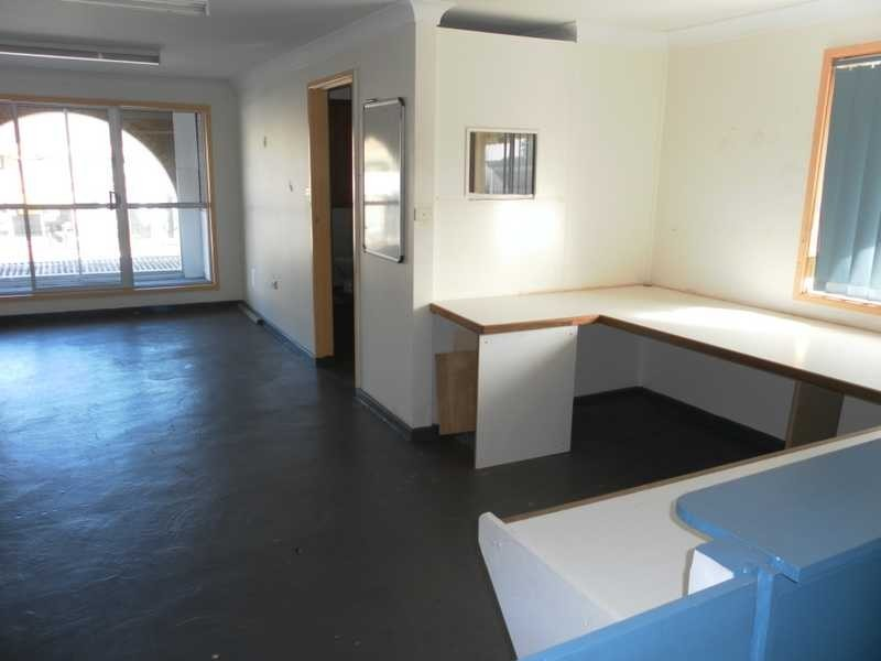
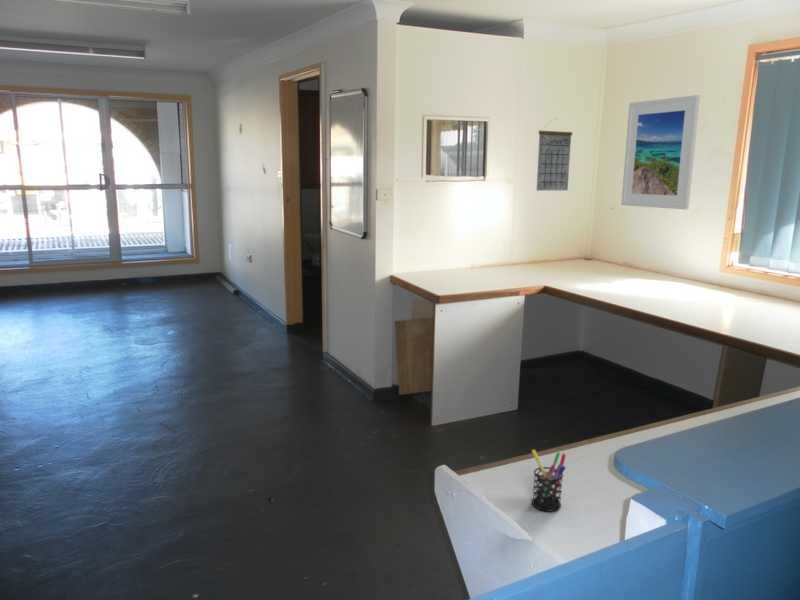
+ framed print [620,94,701,210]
+ calendar [536,116,573,192]
+ pen holder [531,449,567,513]
